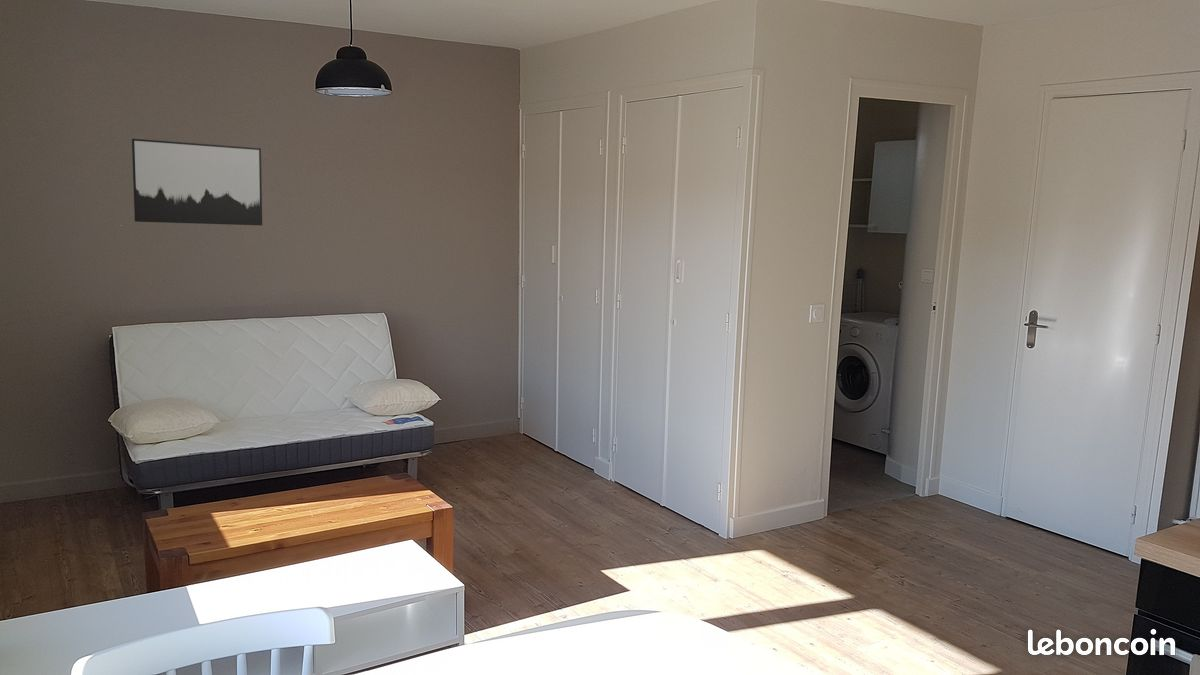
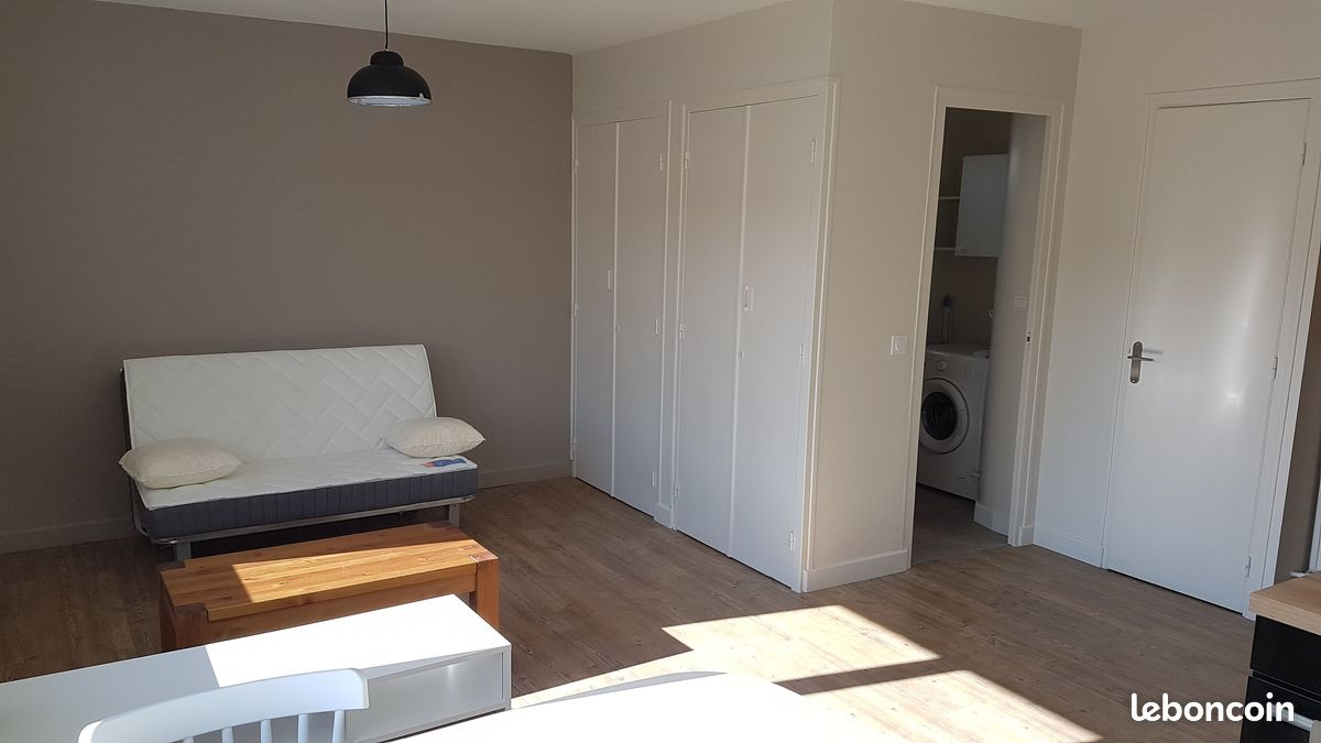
- wall art [131,138,263,226]
